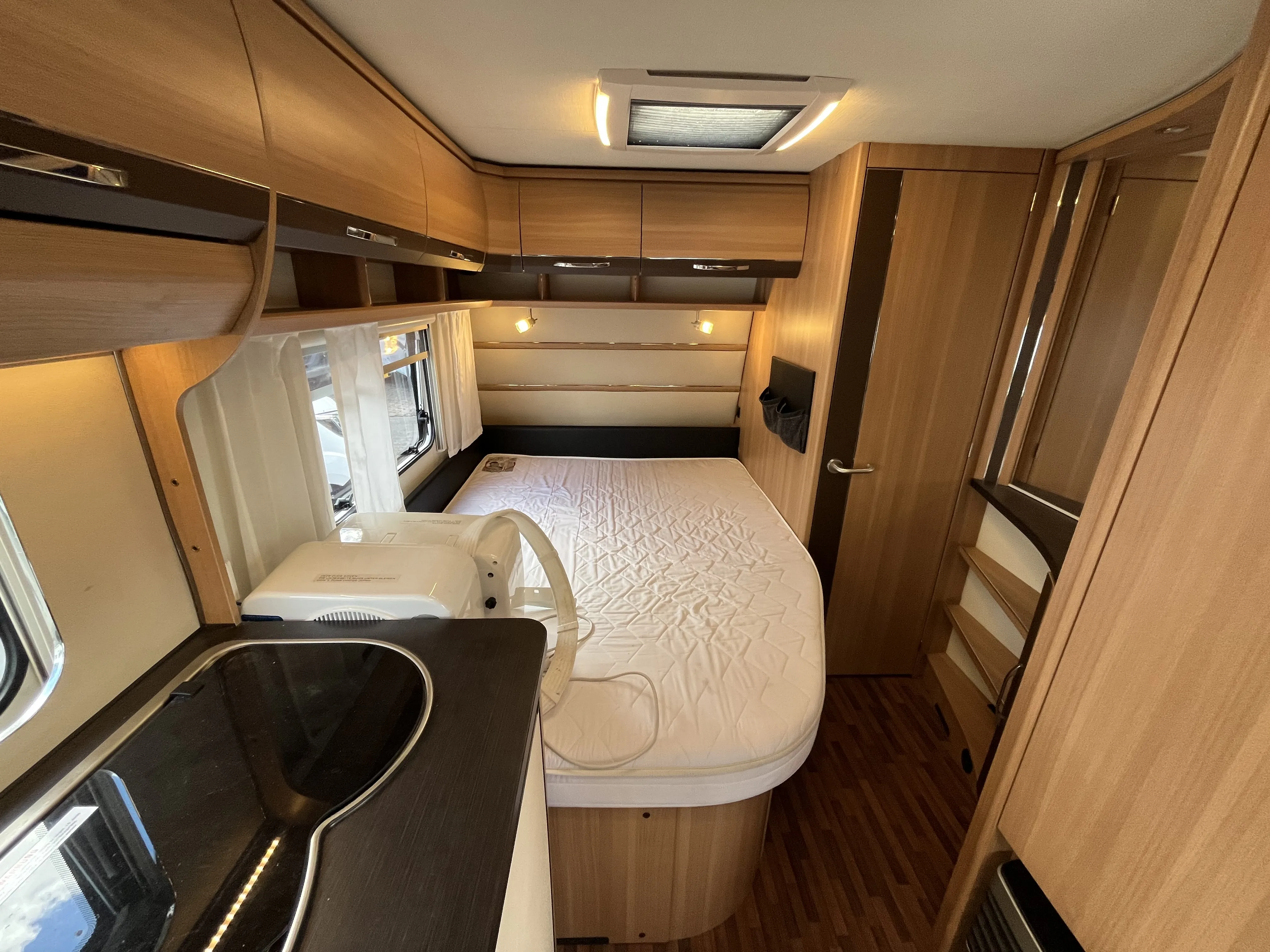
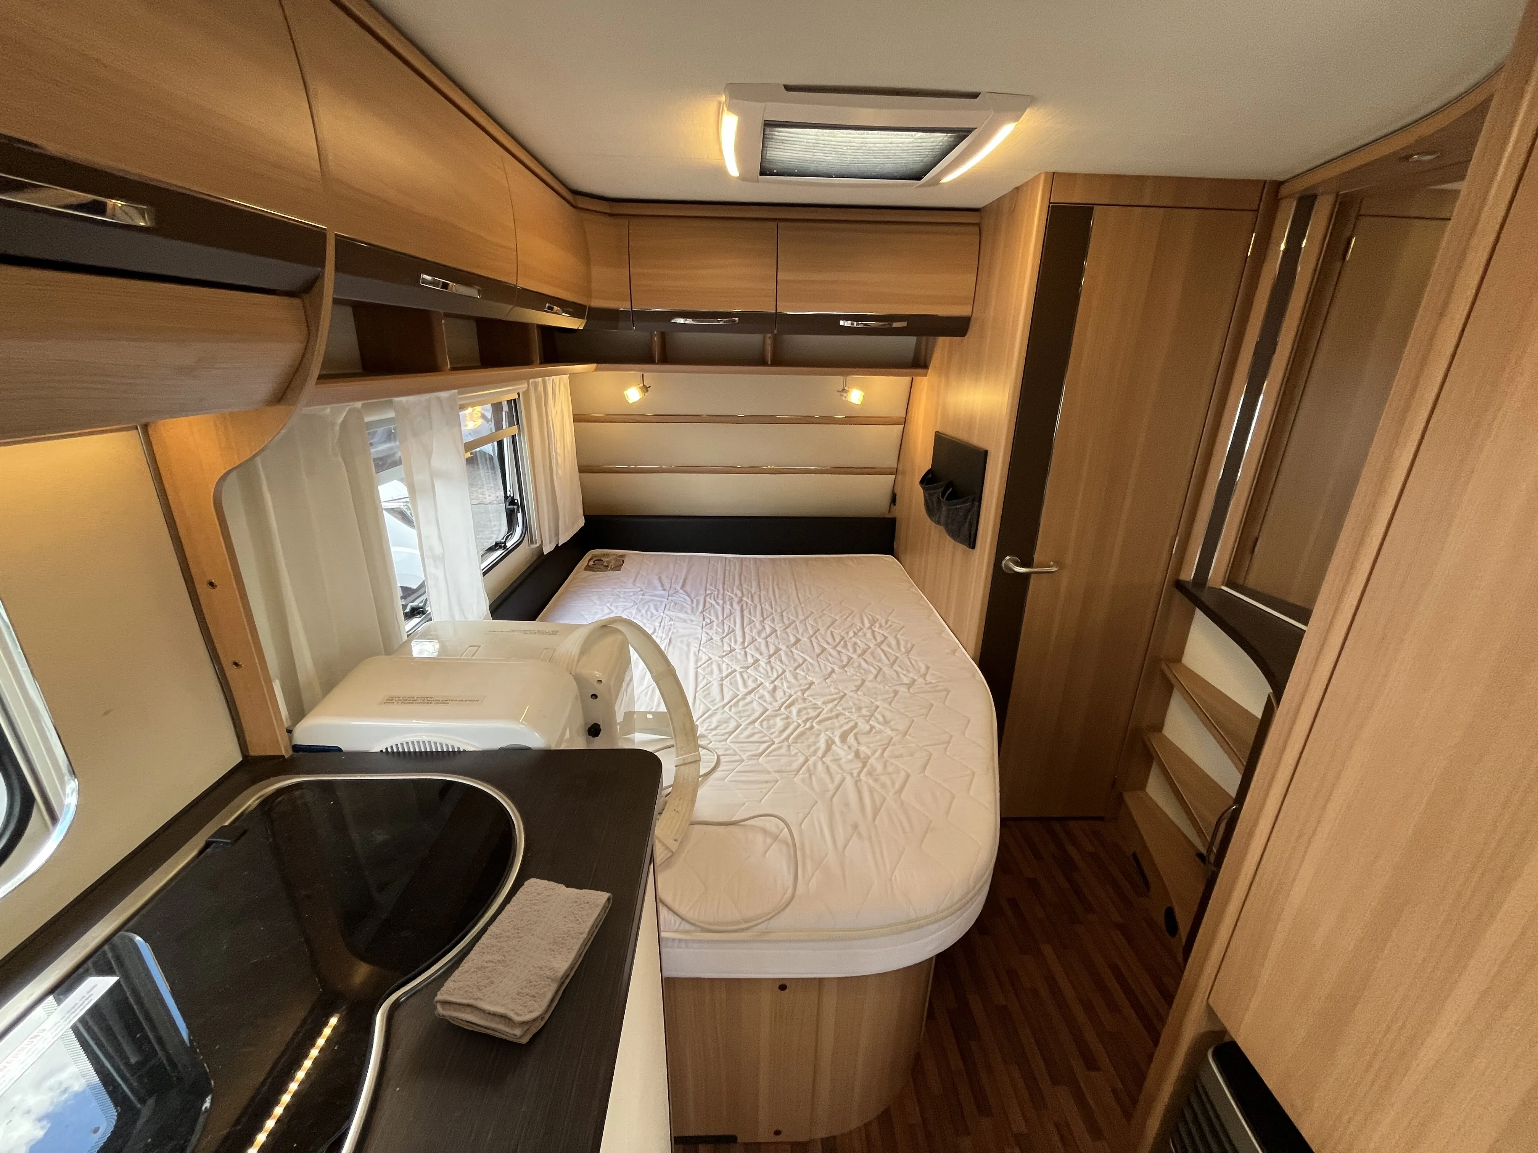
+ washcloth [434,878,613,1044]
